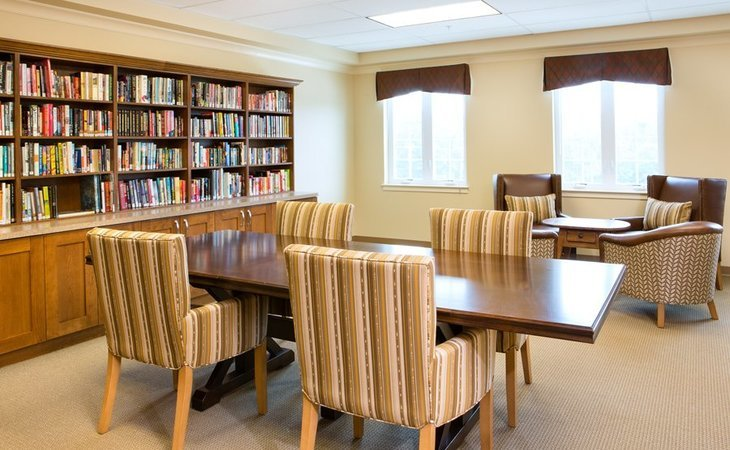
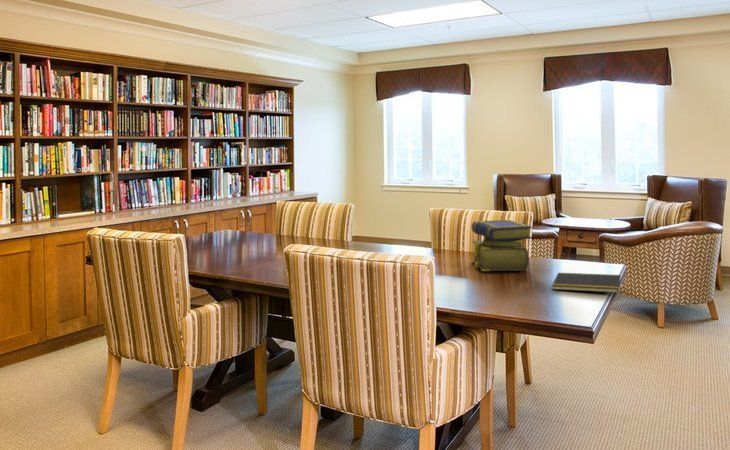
+ notepad [551,272,621,294]
+ stack of books [471,219,533,272]
